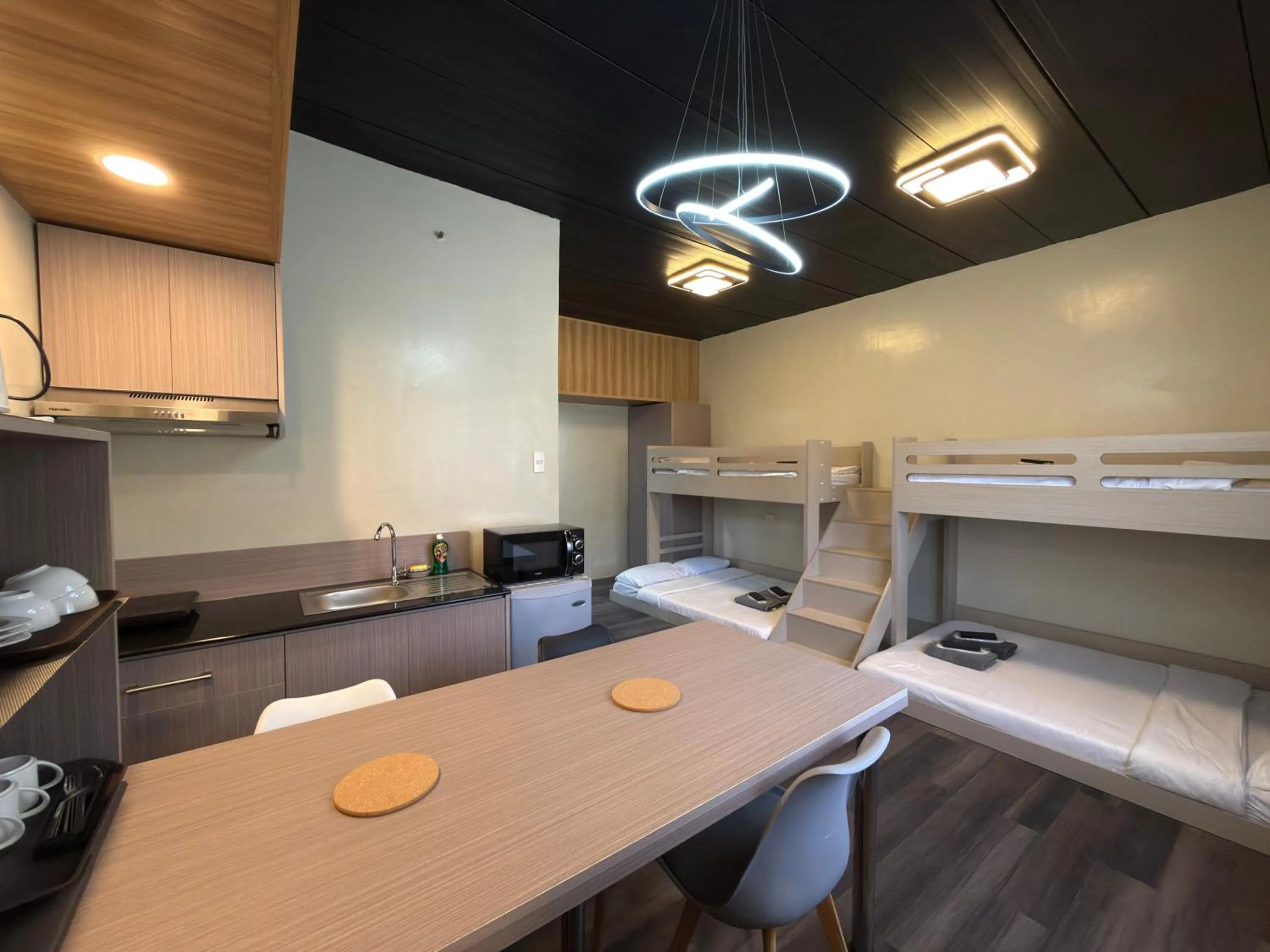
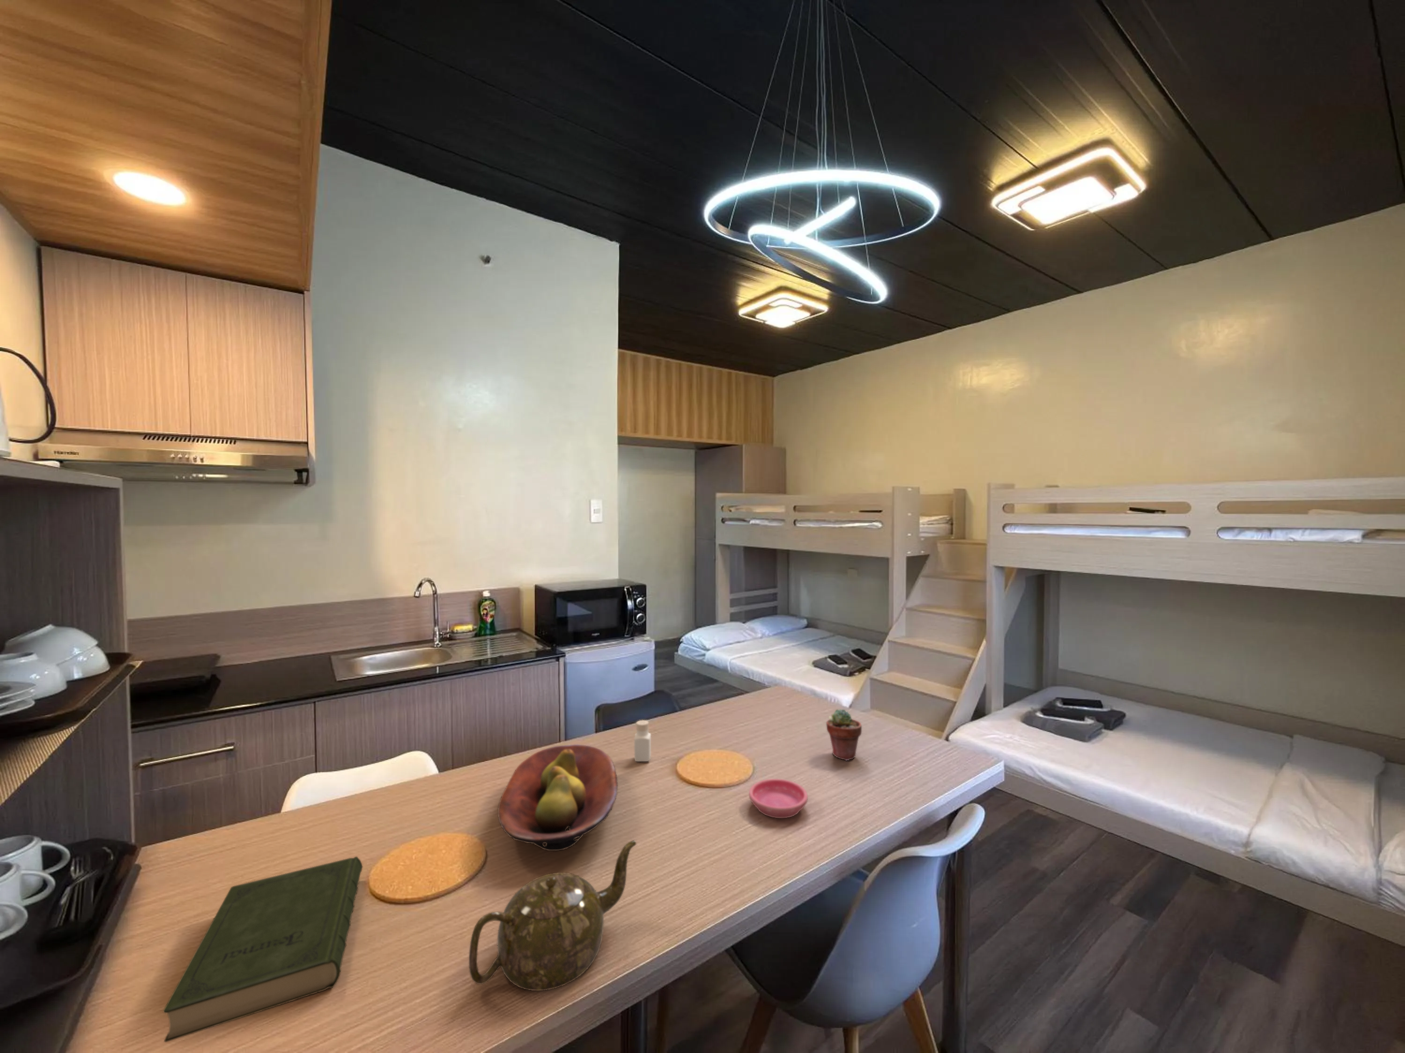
+ fruit bowl [498,743,618,852]
+ saucer [748,779,809,819]
+ book [163,856,363,1043]
+ teapot [468,840,636,991]
+ potted succulent [825,709,862,761]
+ pepper shaker [634,720,652,762]
